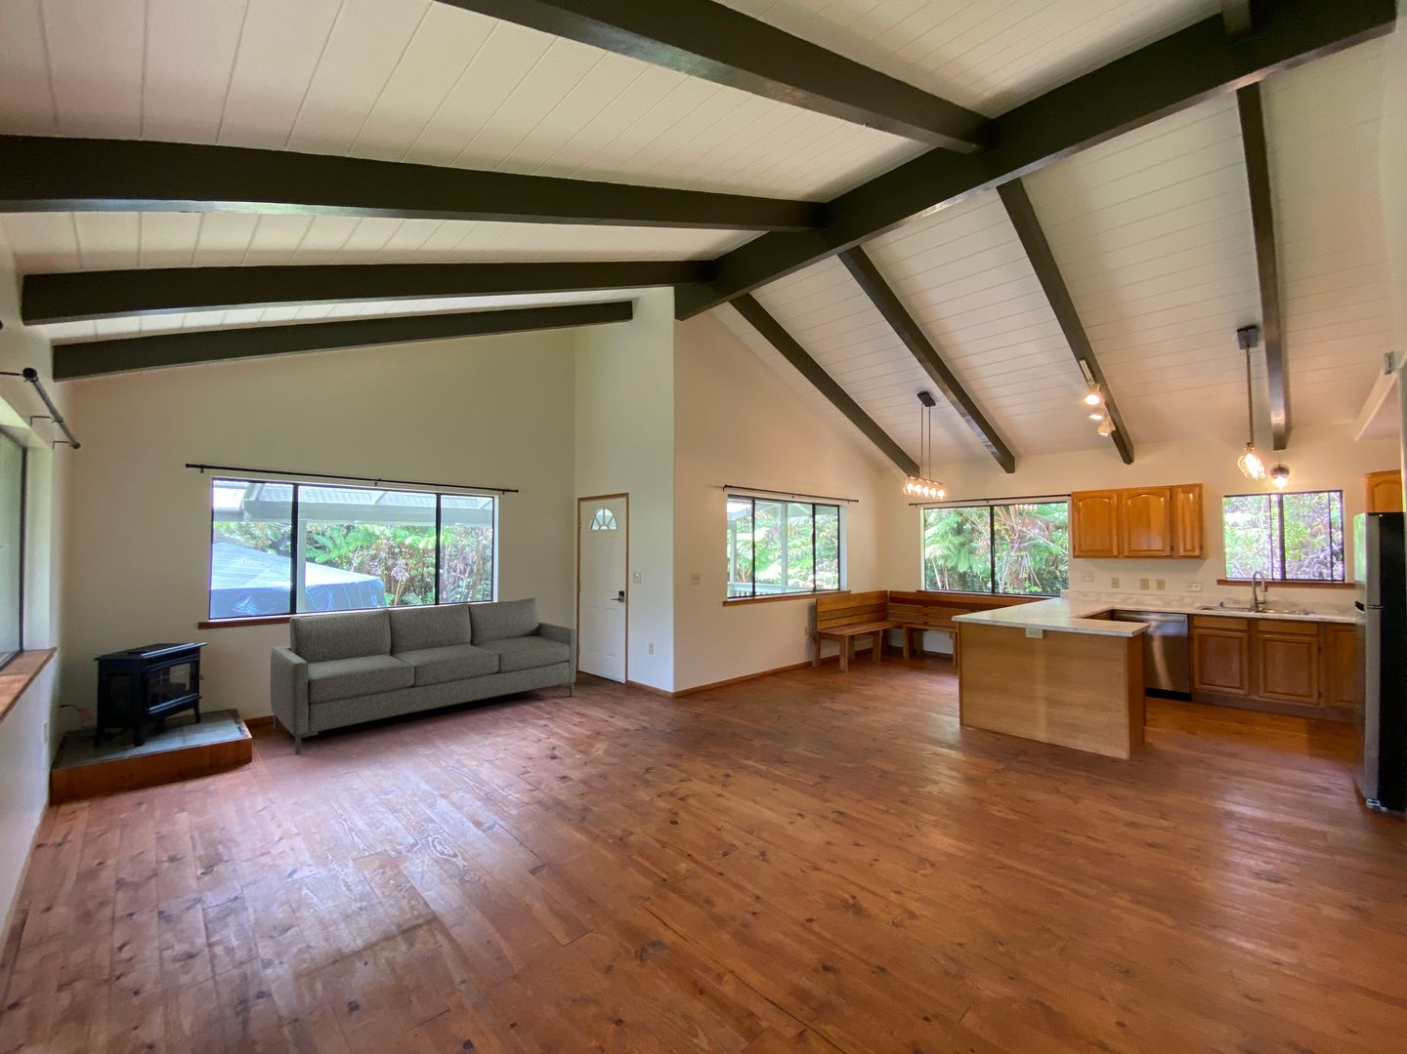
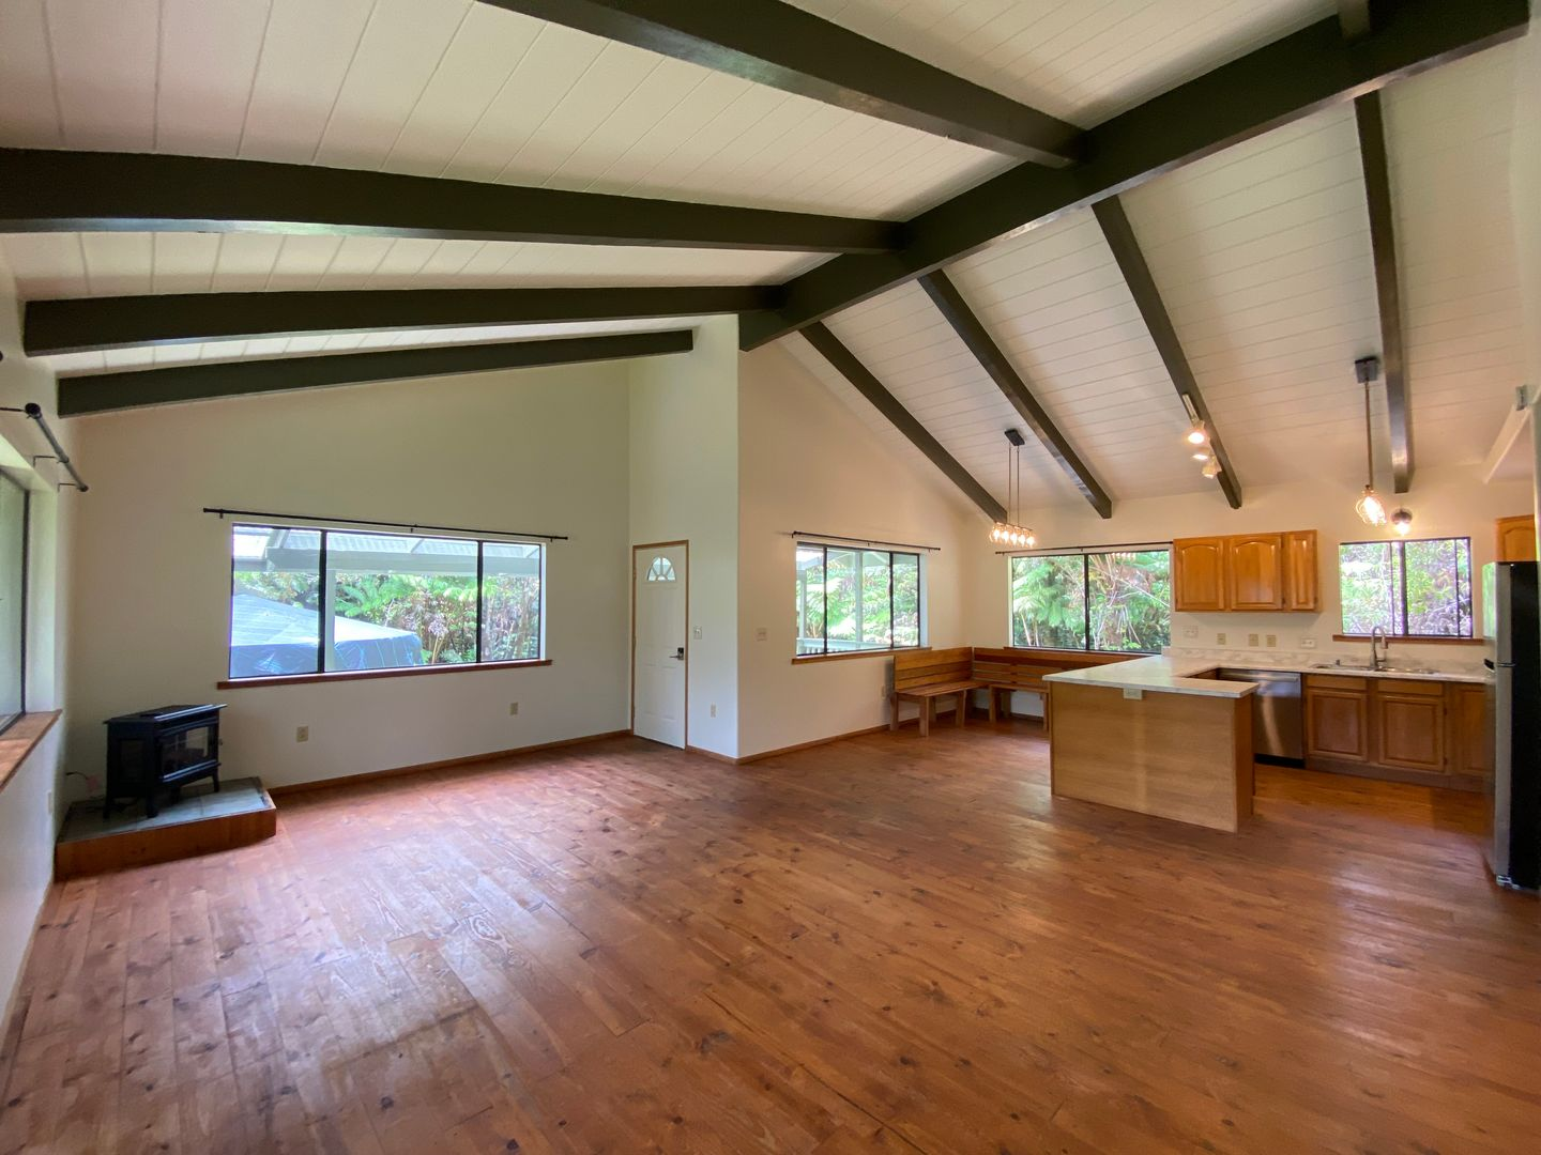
- sofa [269,597,577,755]
